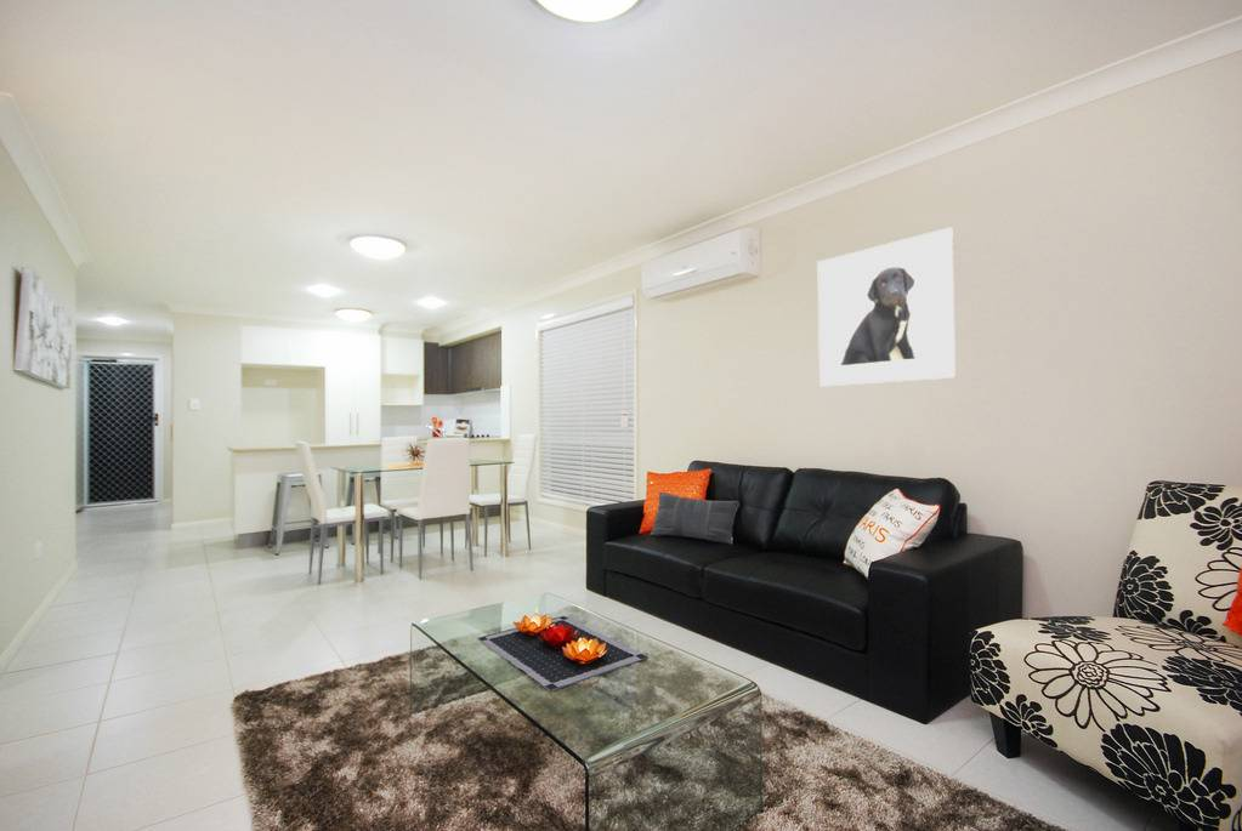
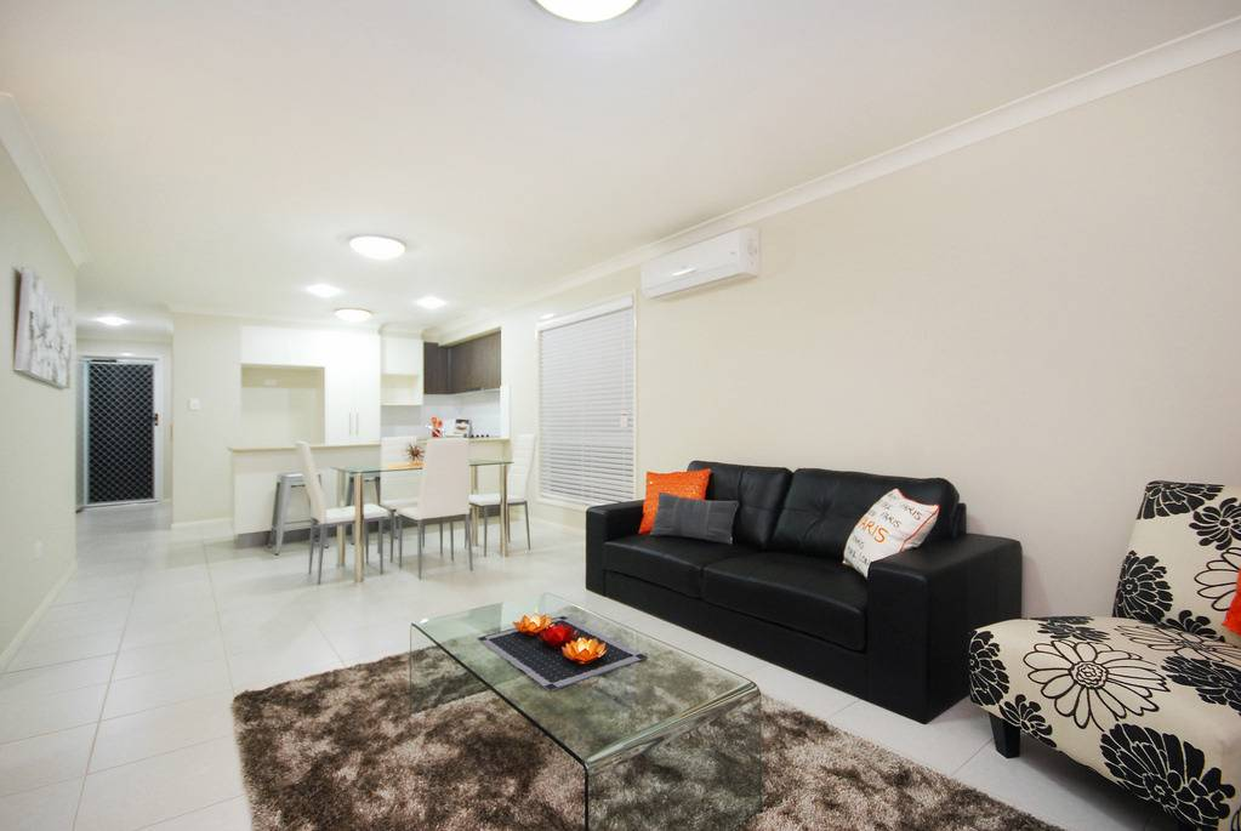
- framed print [816,226,957,388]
